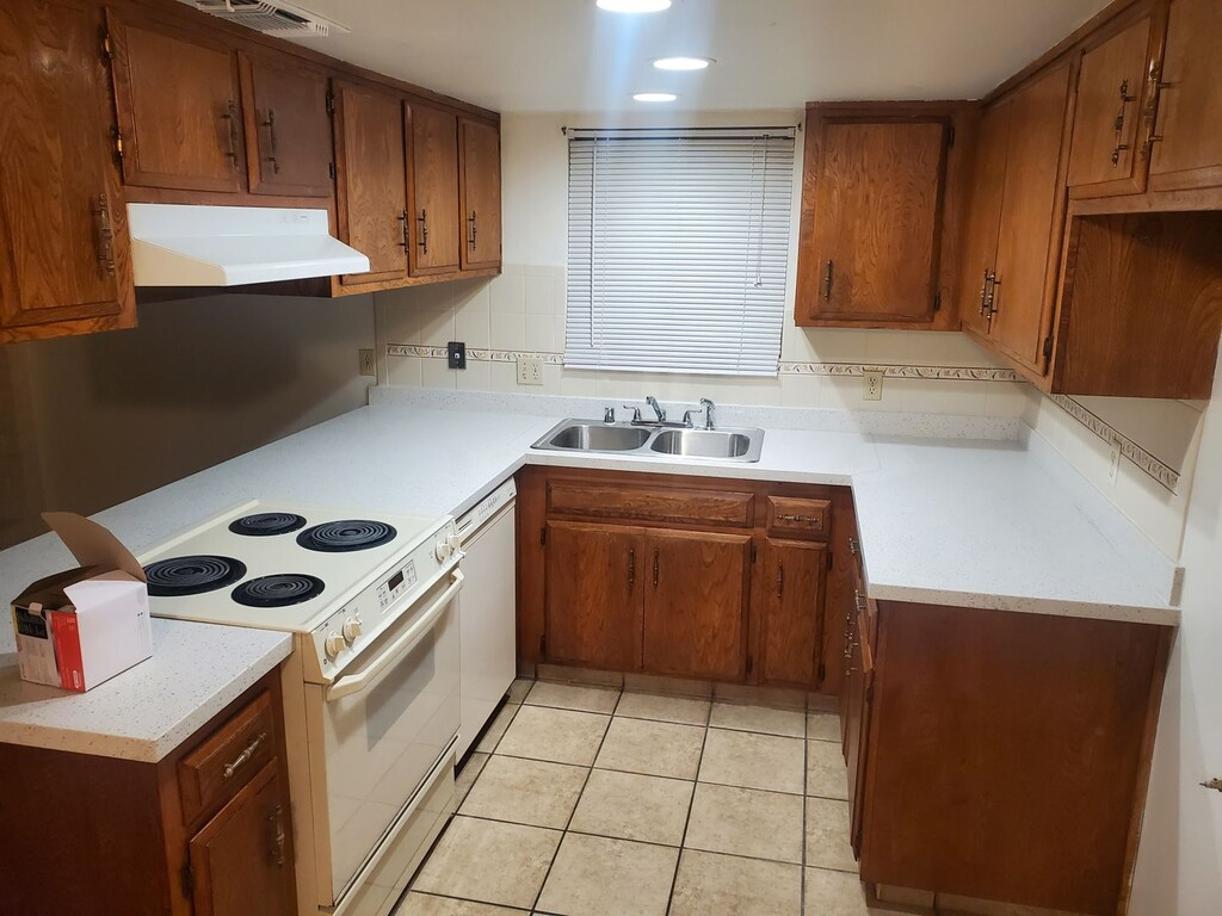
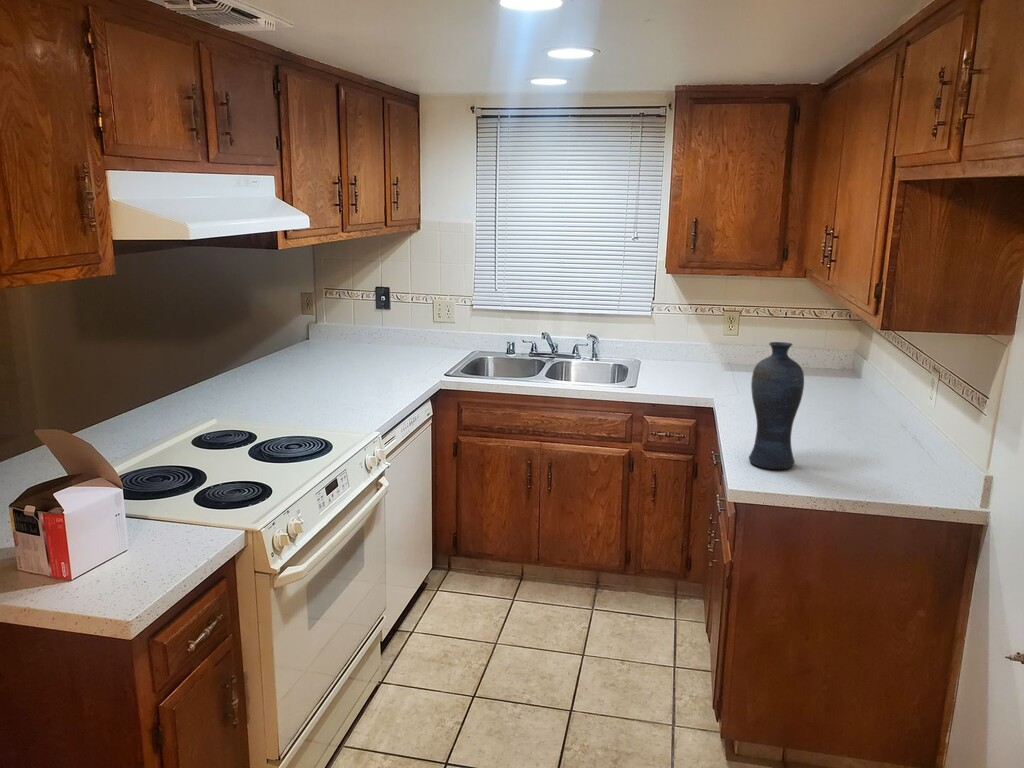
+ vase [748,341,805,470]
